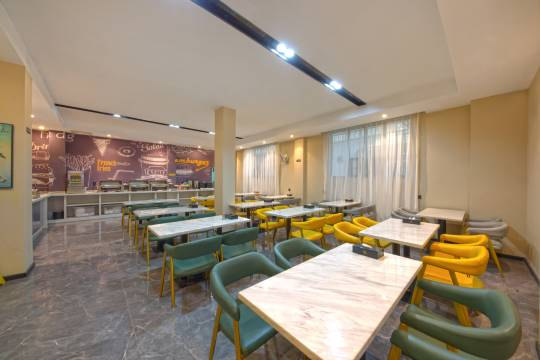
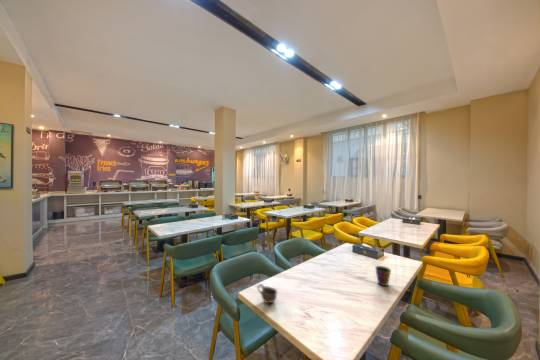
+ cup [256,283,278,305]
+ cup [374,265,392,287]
